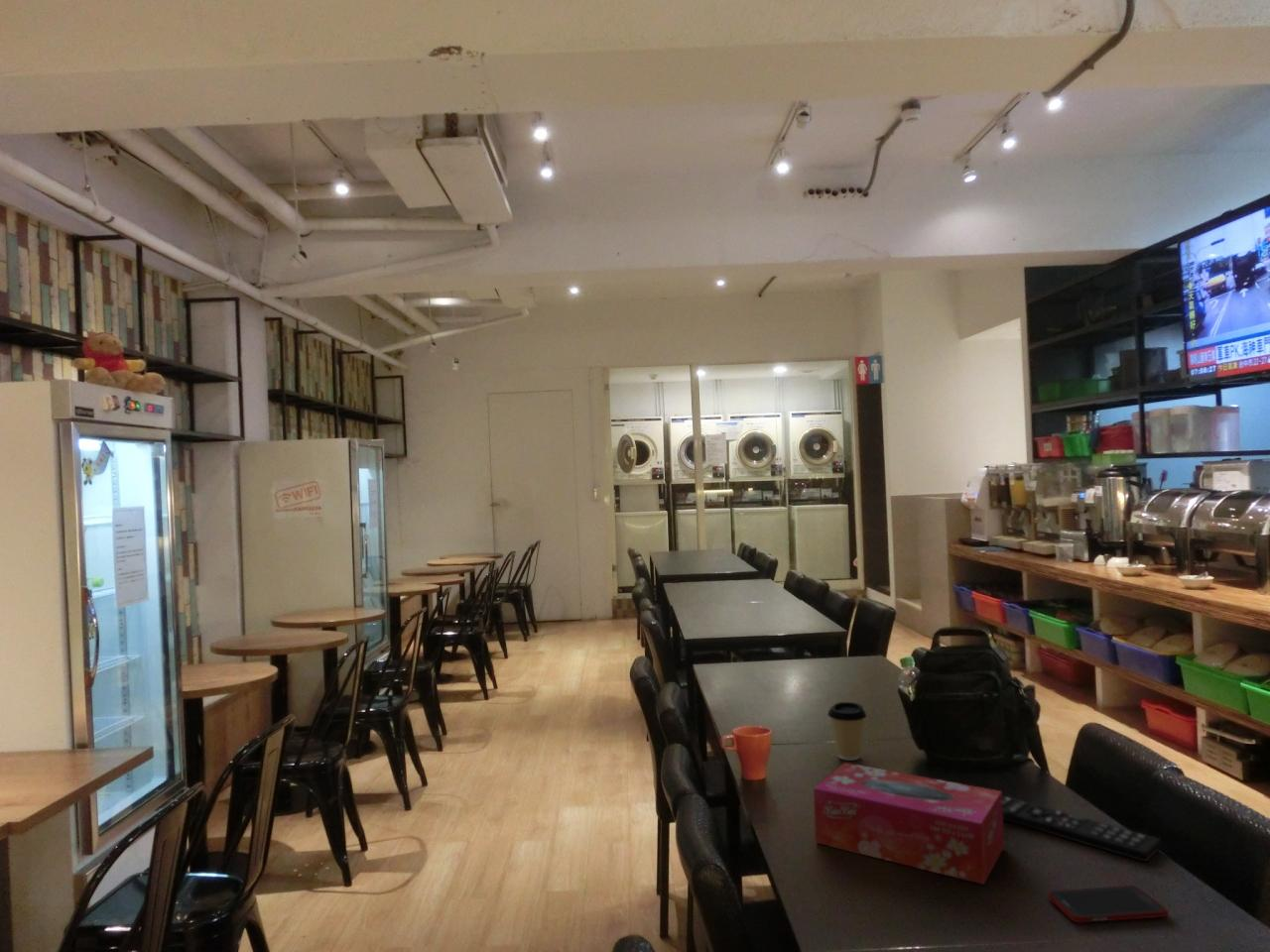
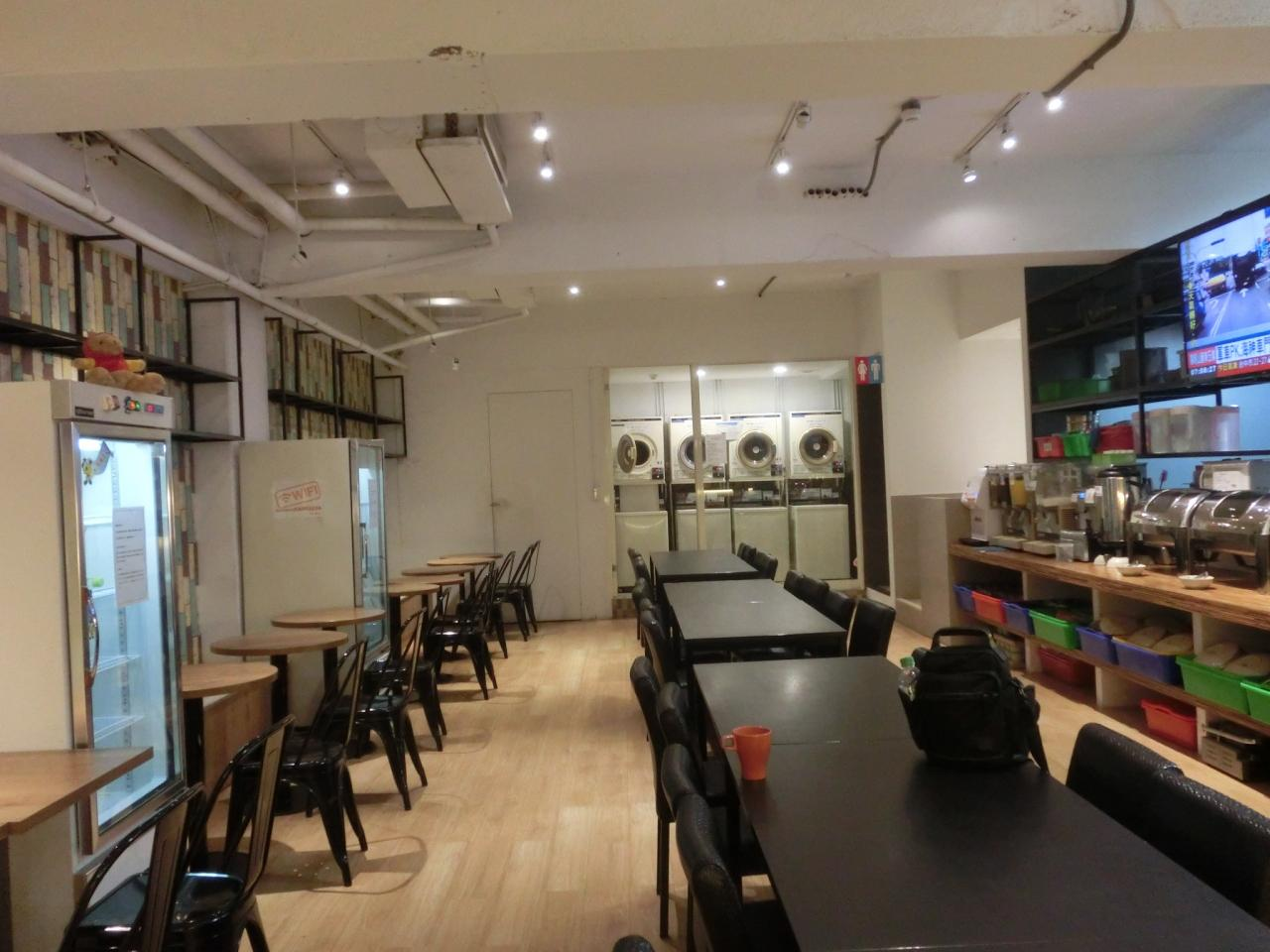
- cell phone [1047,885,1169,924]
- tissue box [813,762,1005,886]
- coffee cup [826,701,867,762]
- remote control [1002,794,1162,863]
